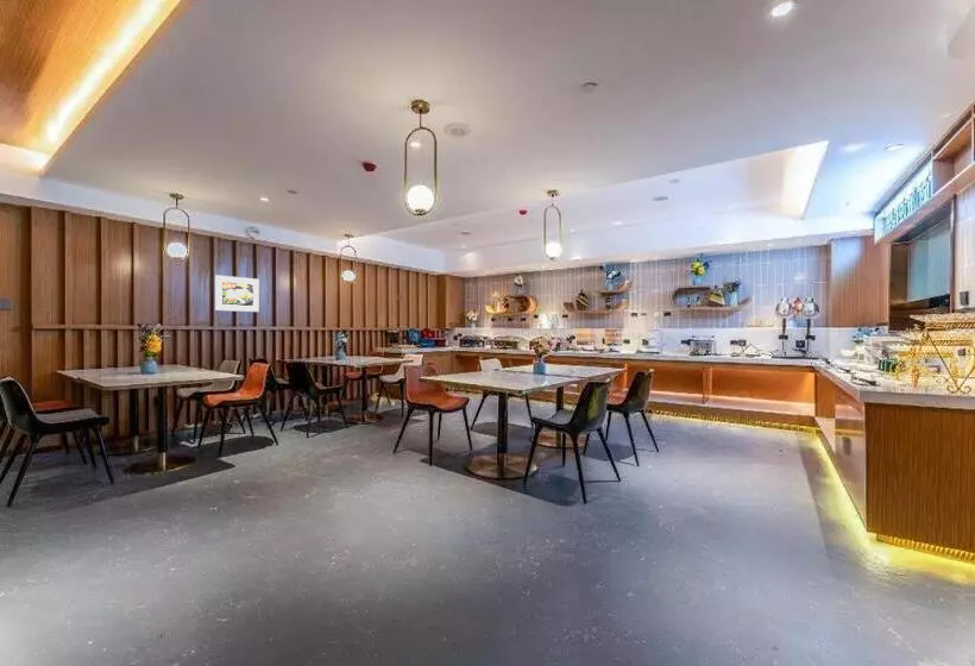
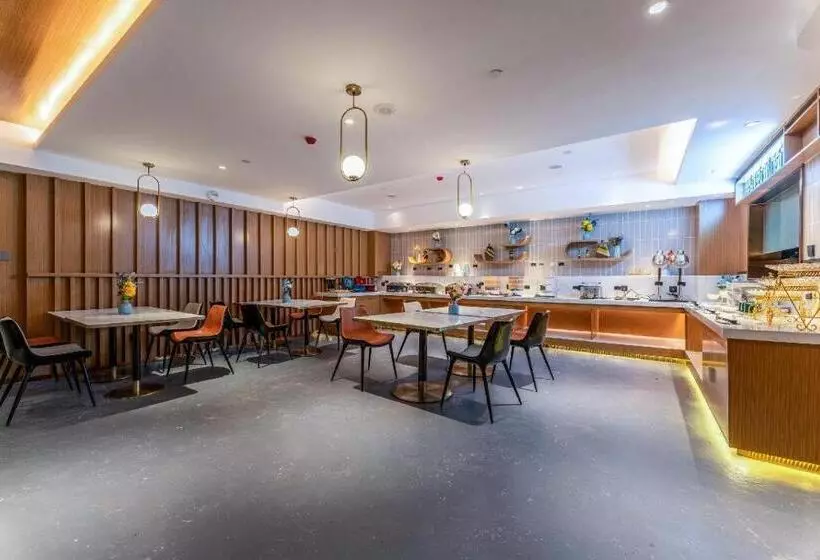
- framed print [214,274,260,313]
